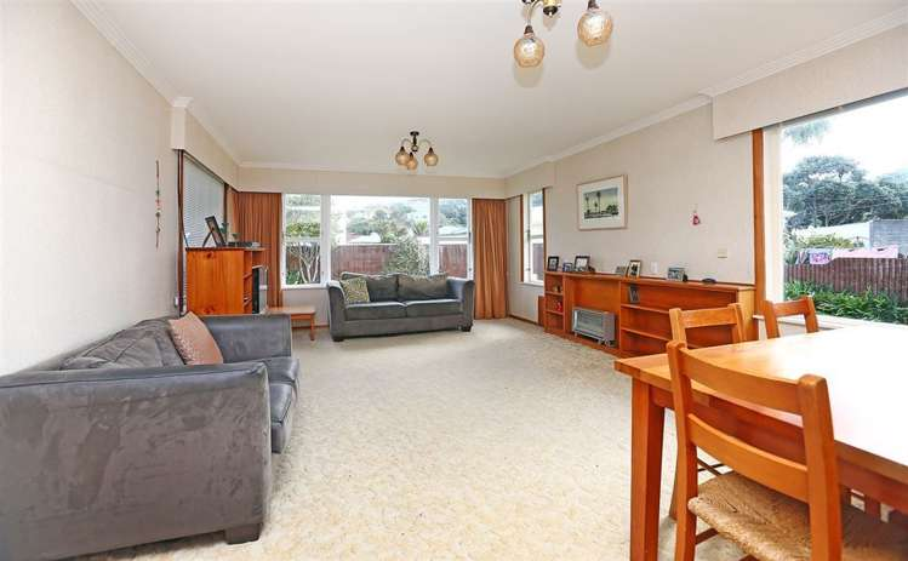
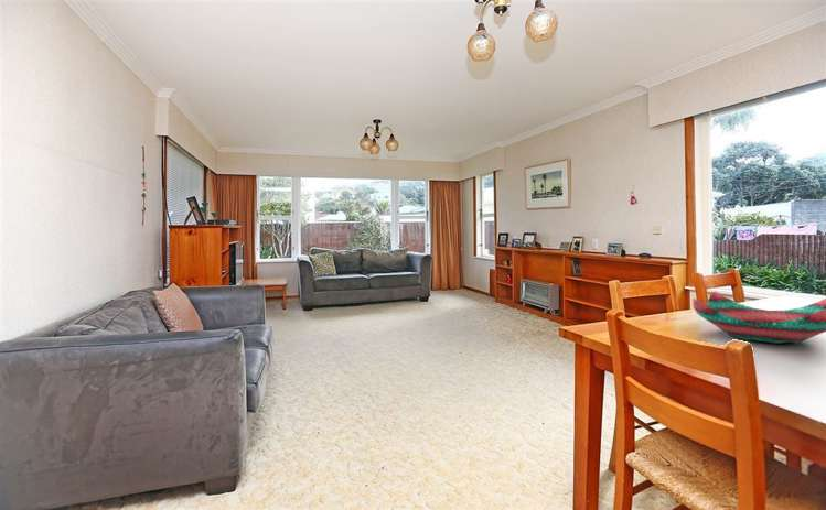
+ decorative bowl [691,291,826,345]
